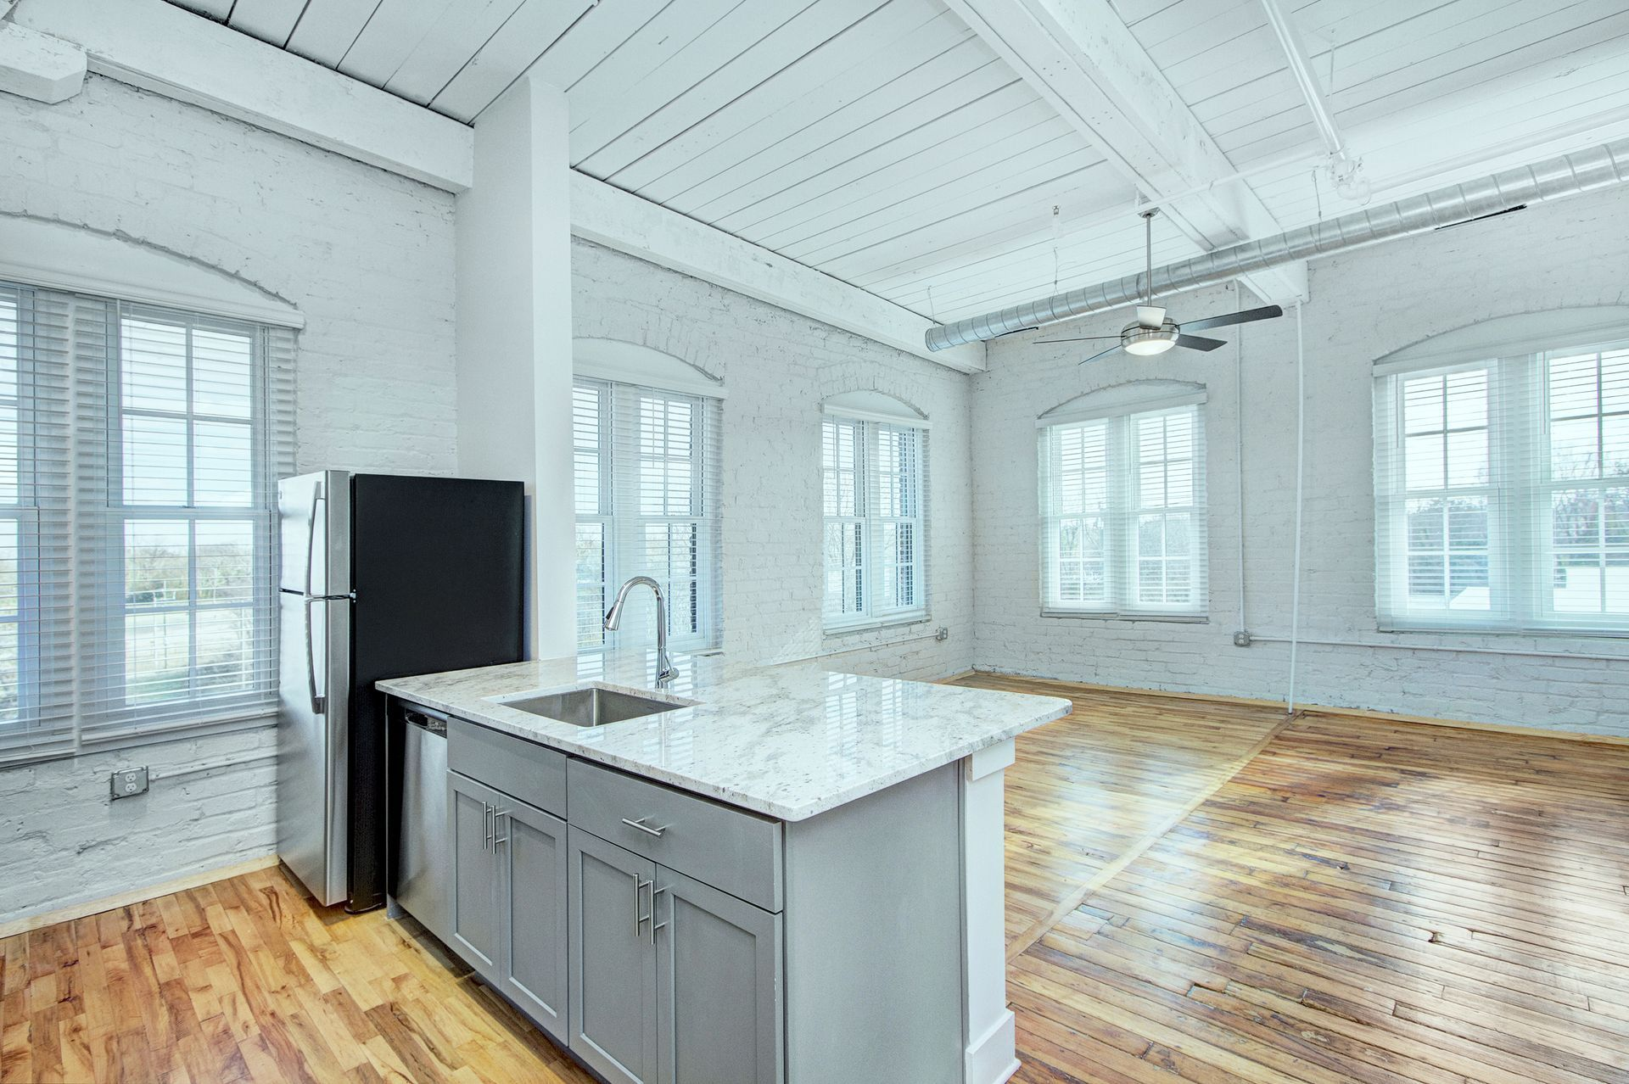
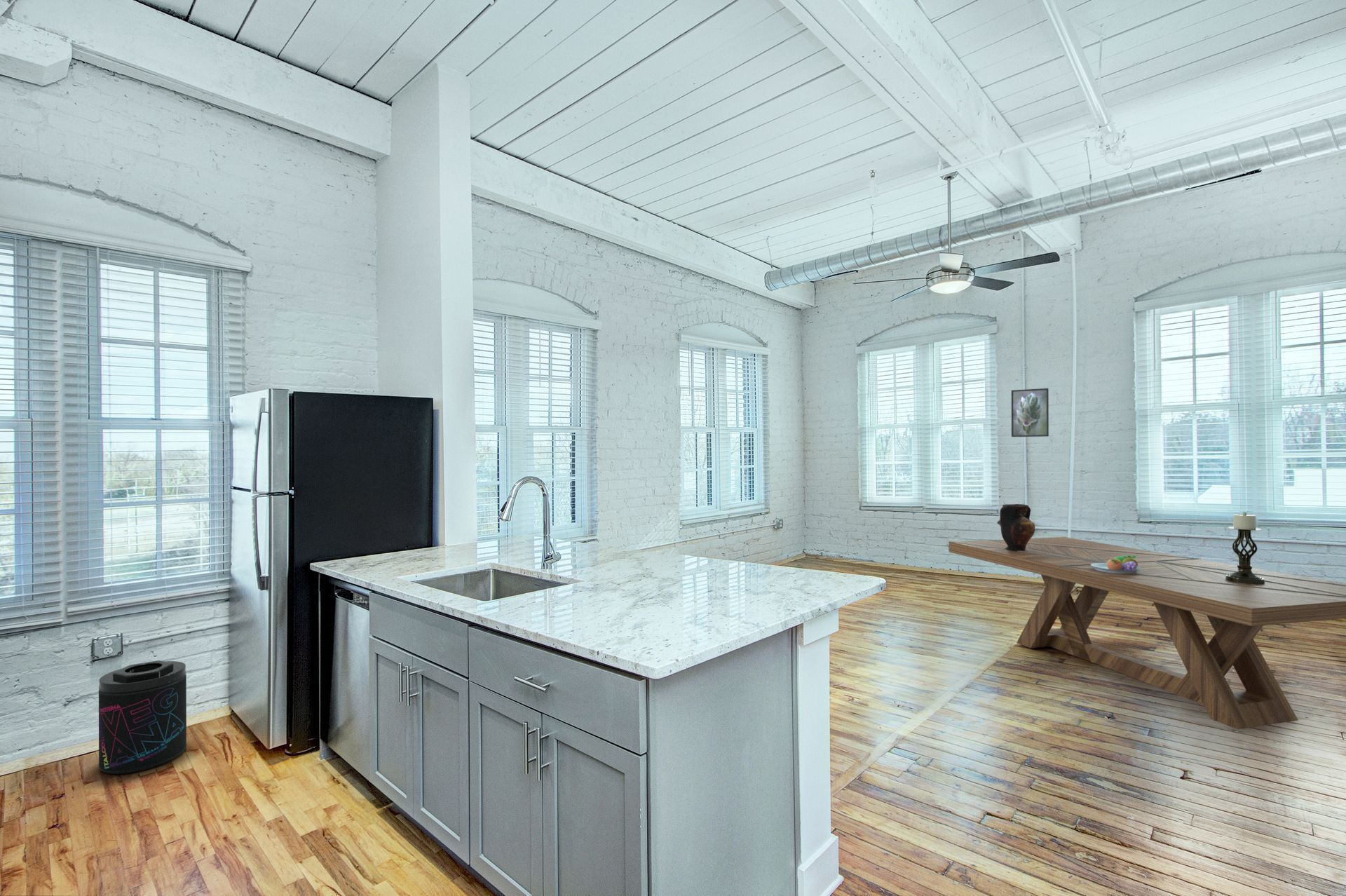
+ candle holder [1225,512,1265,584]
+ supplement container [98,660,187,775]
+ dining table [948,536,1346,730]
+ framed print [1011,388,1049,437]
+ fruit bowl [1091,555,1141,574]
+ vase [996,503,1035,551]
